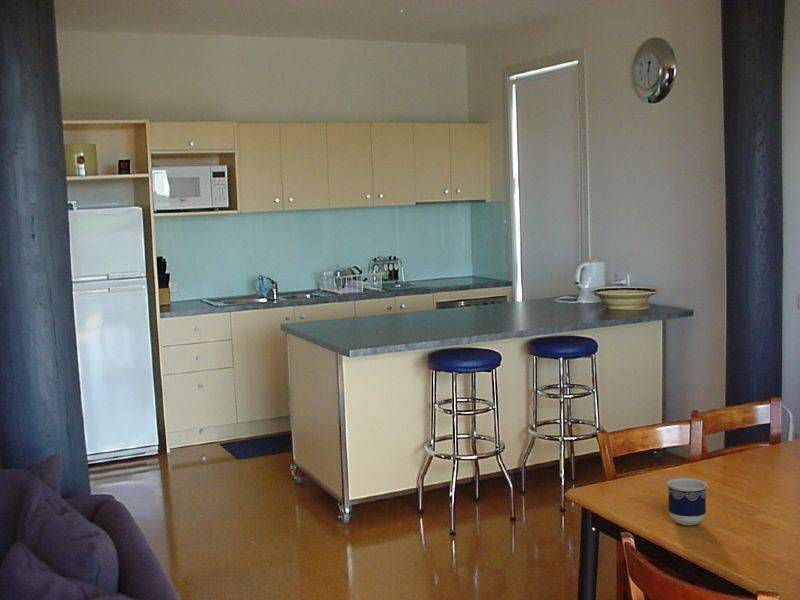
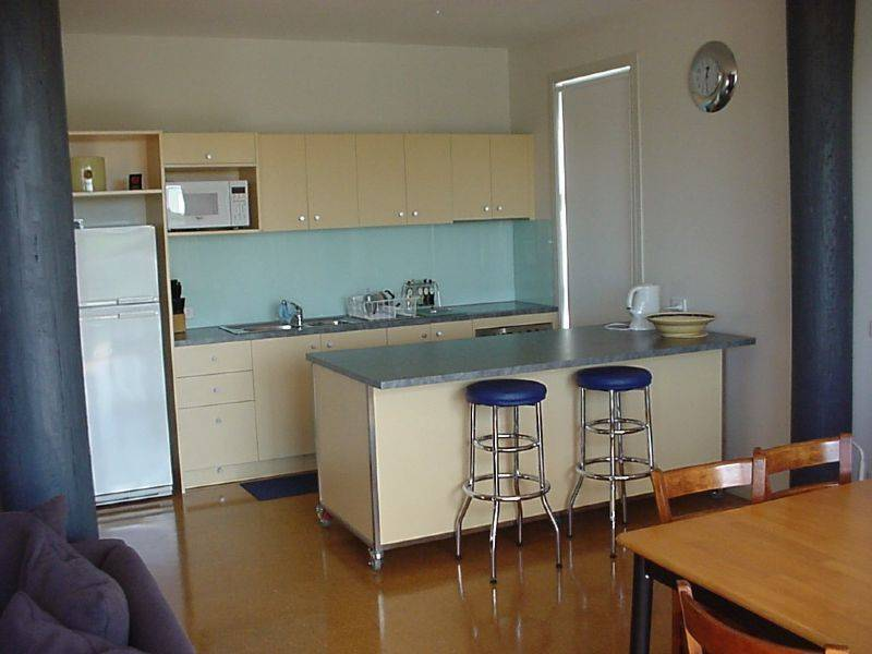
- cup [666,477,708,526]
